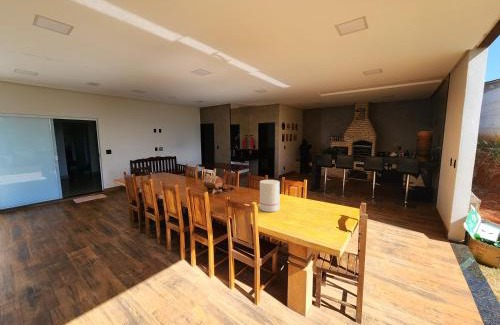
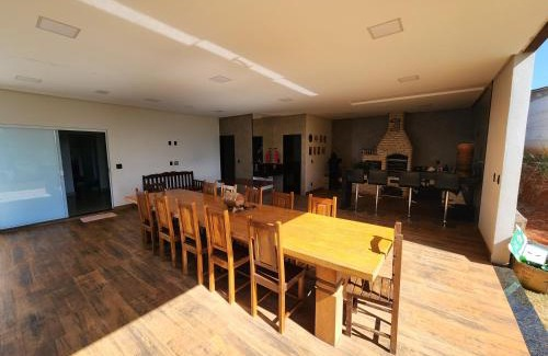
- vase [259,179,281,213]
